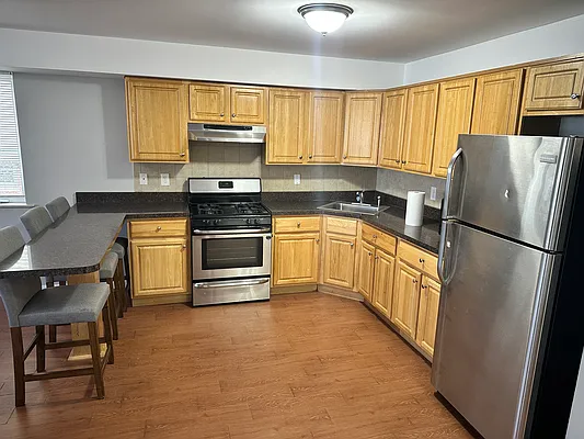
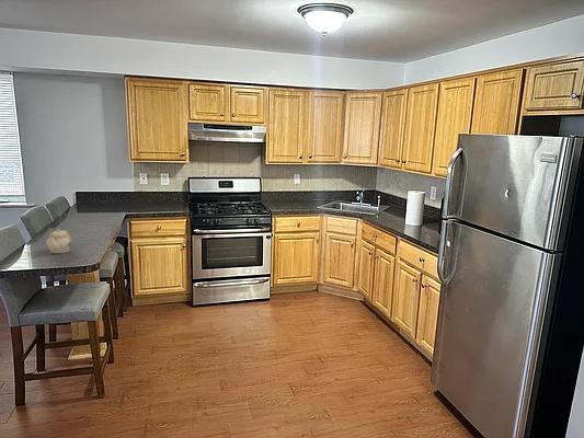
+ teapot [45,228,73,254]
